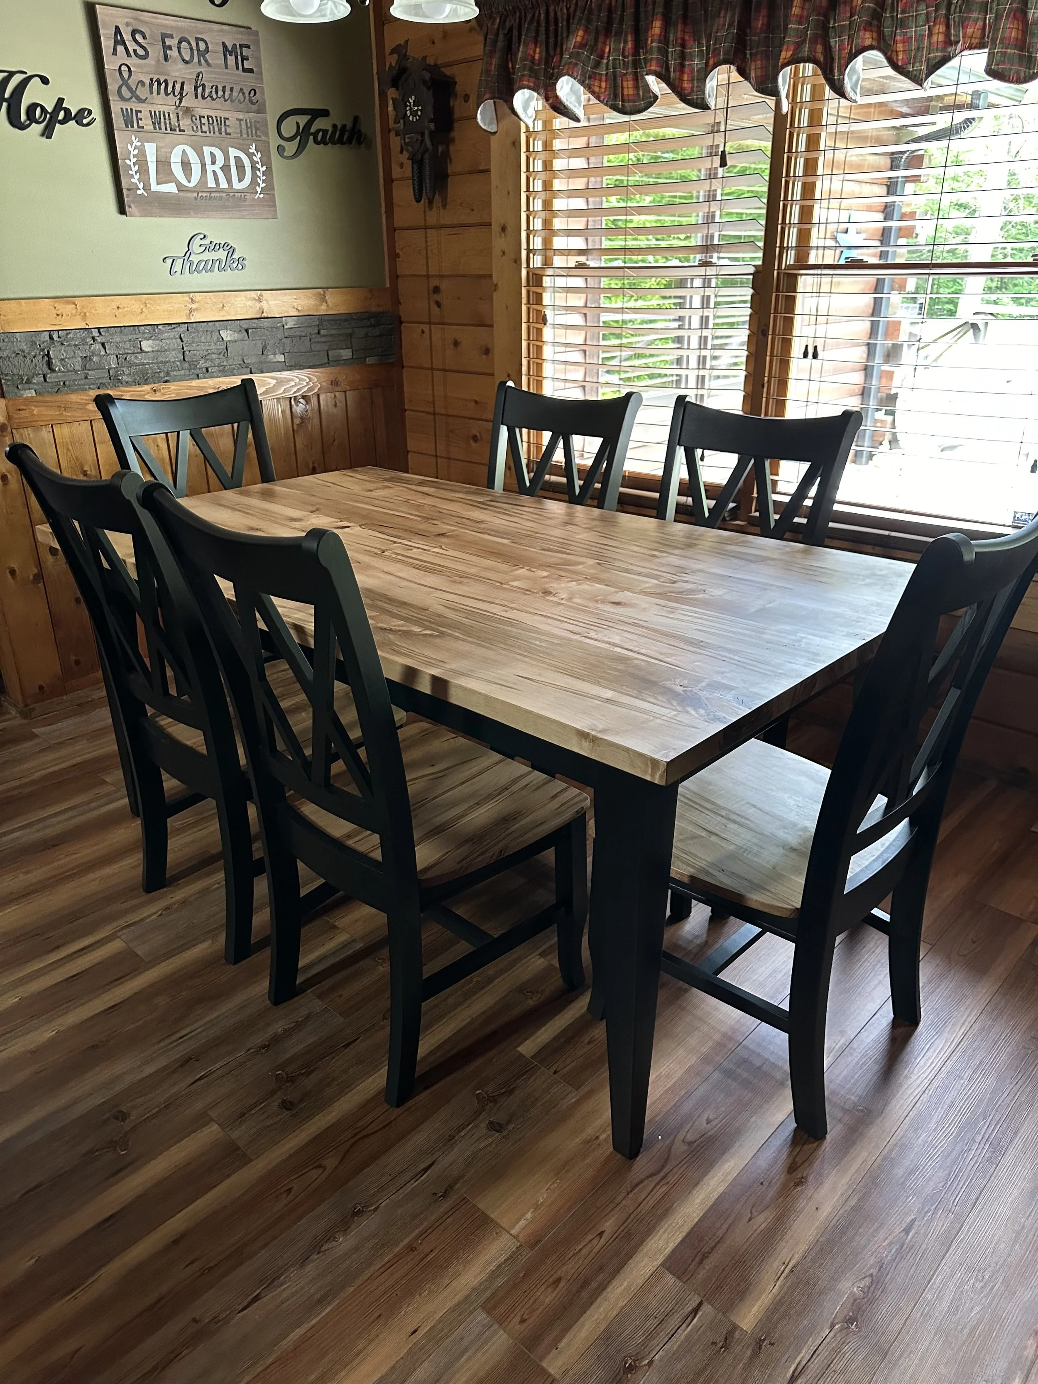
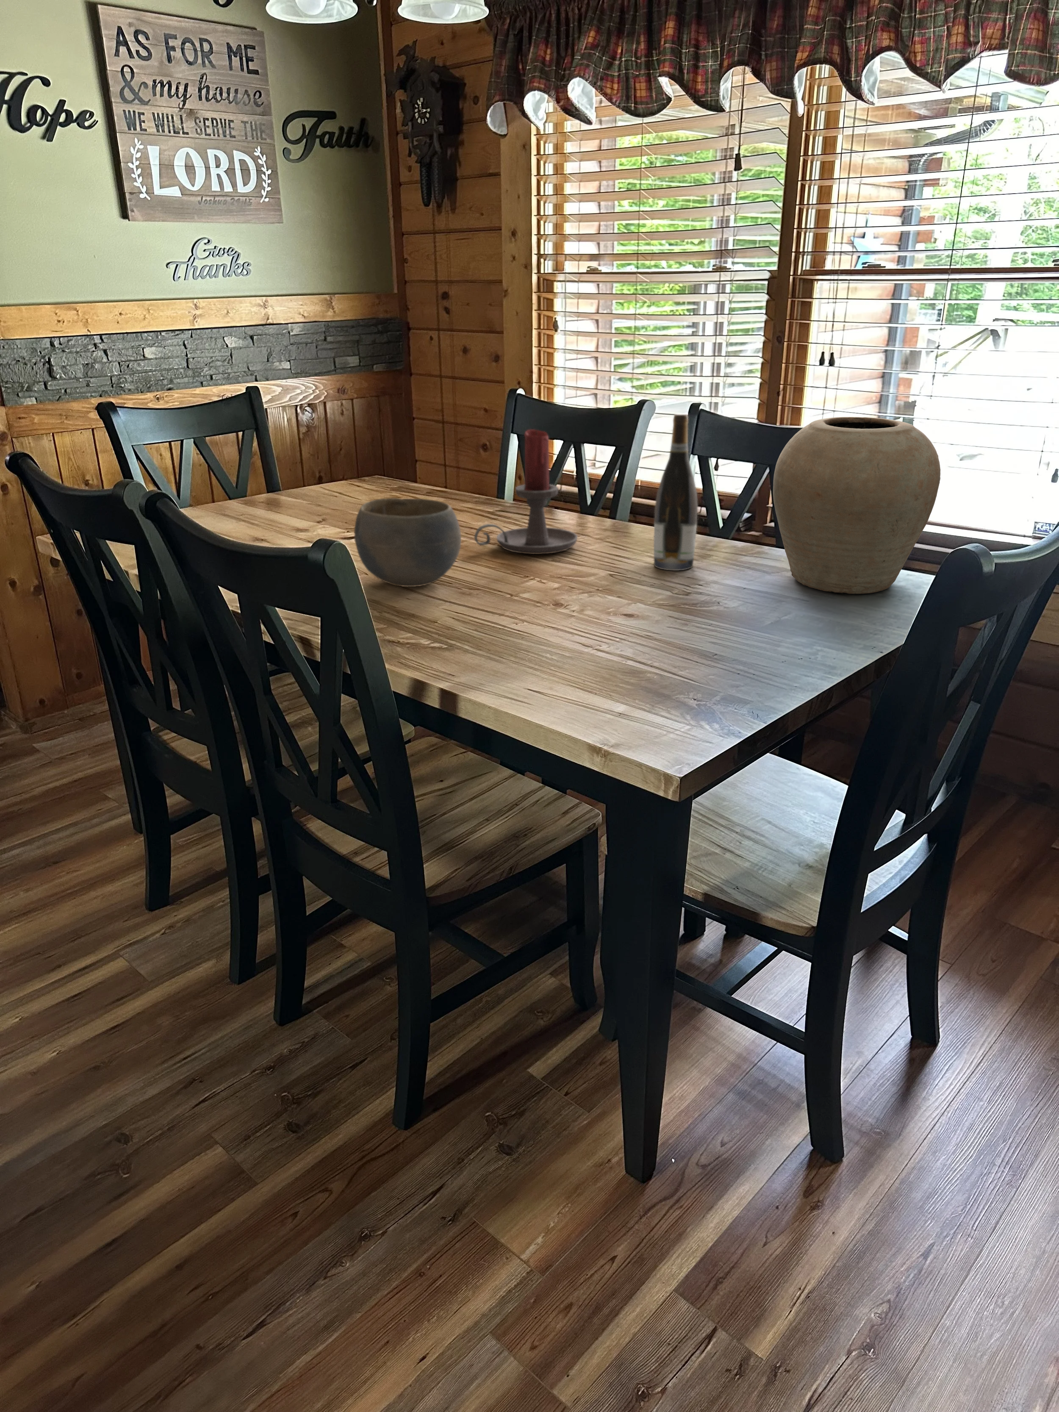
+ vase [773,416,941,594]
+ wine bottle [653,413,699,571]
+ candle holder [474,428,577,554]
+ bowl [354,497,462,587]
